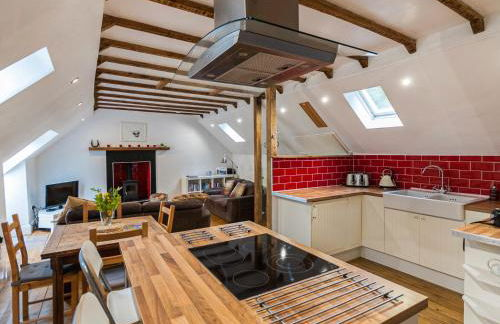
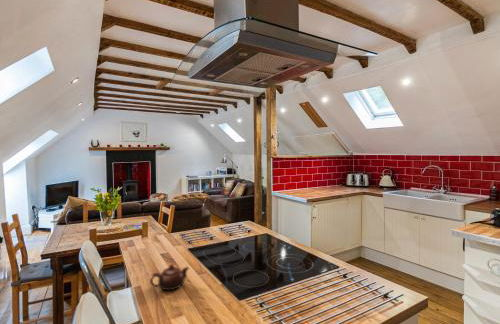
+ teapot [149,263,190,292]
